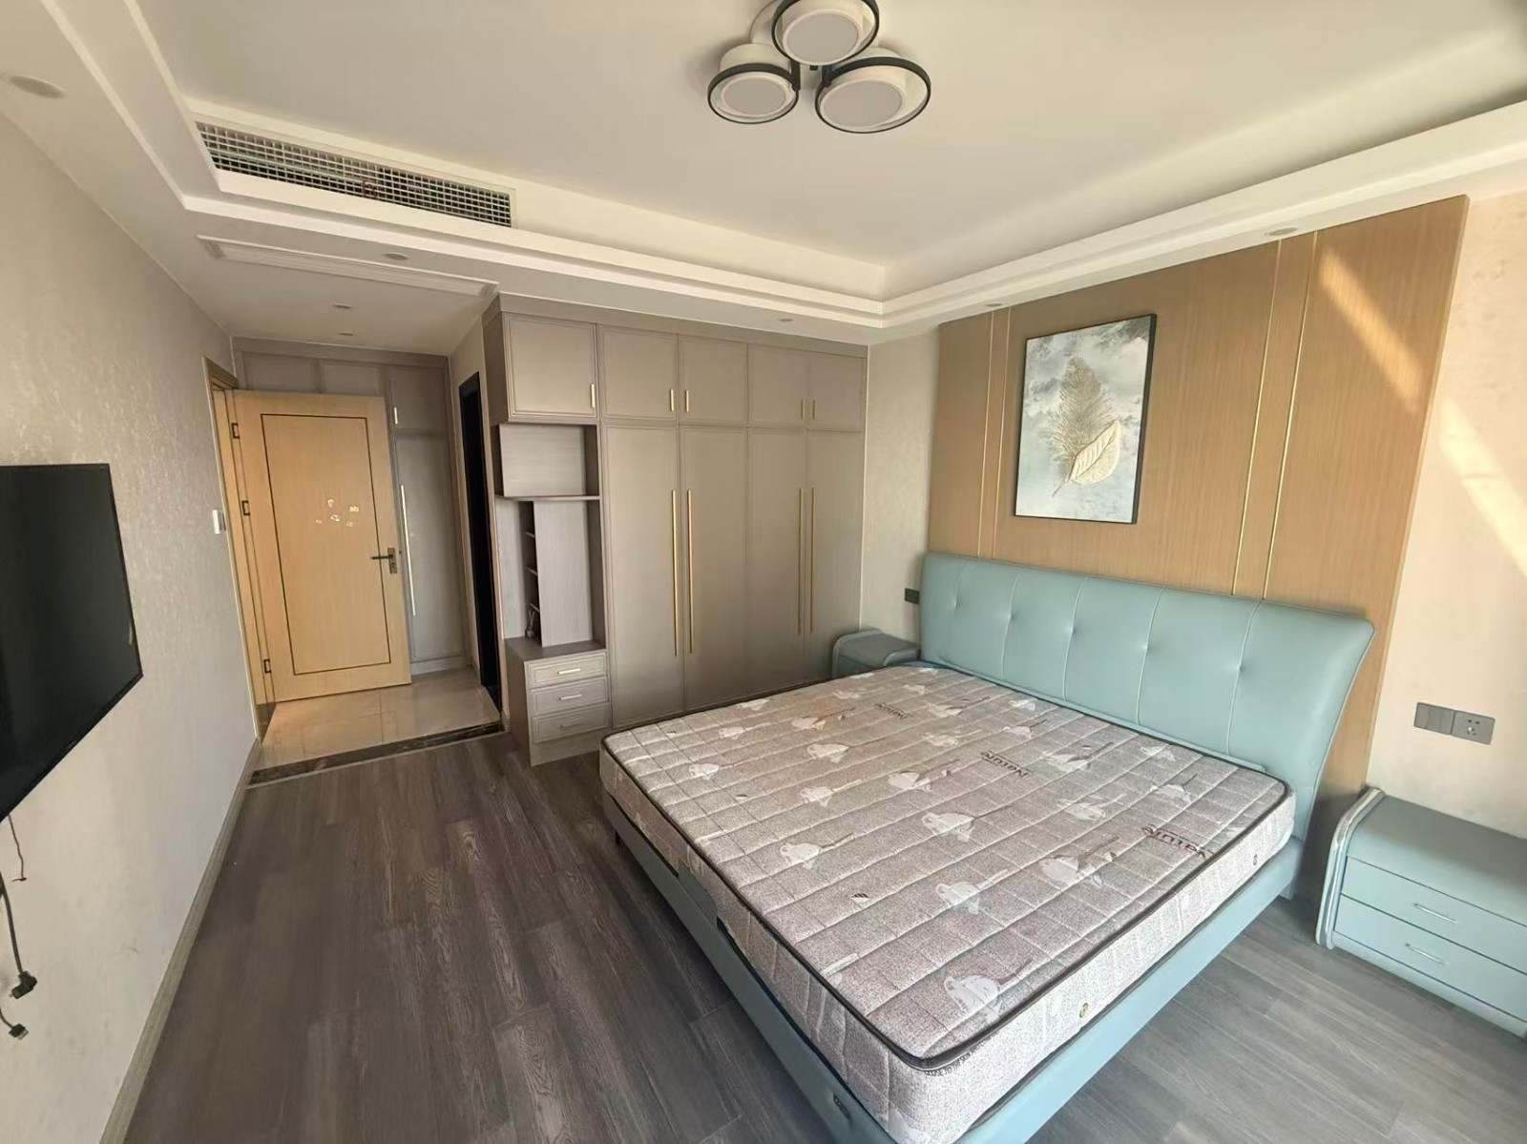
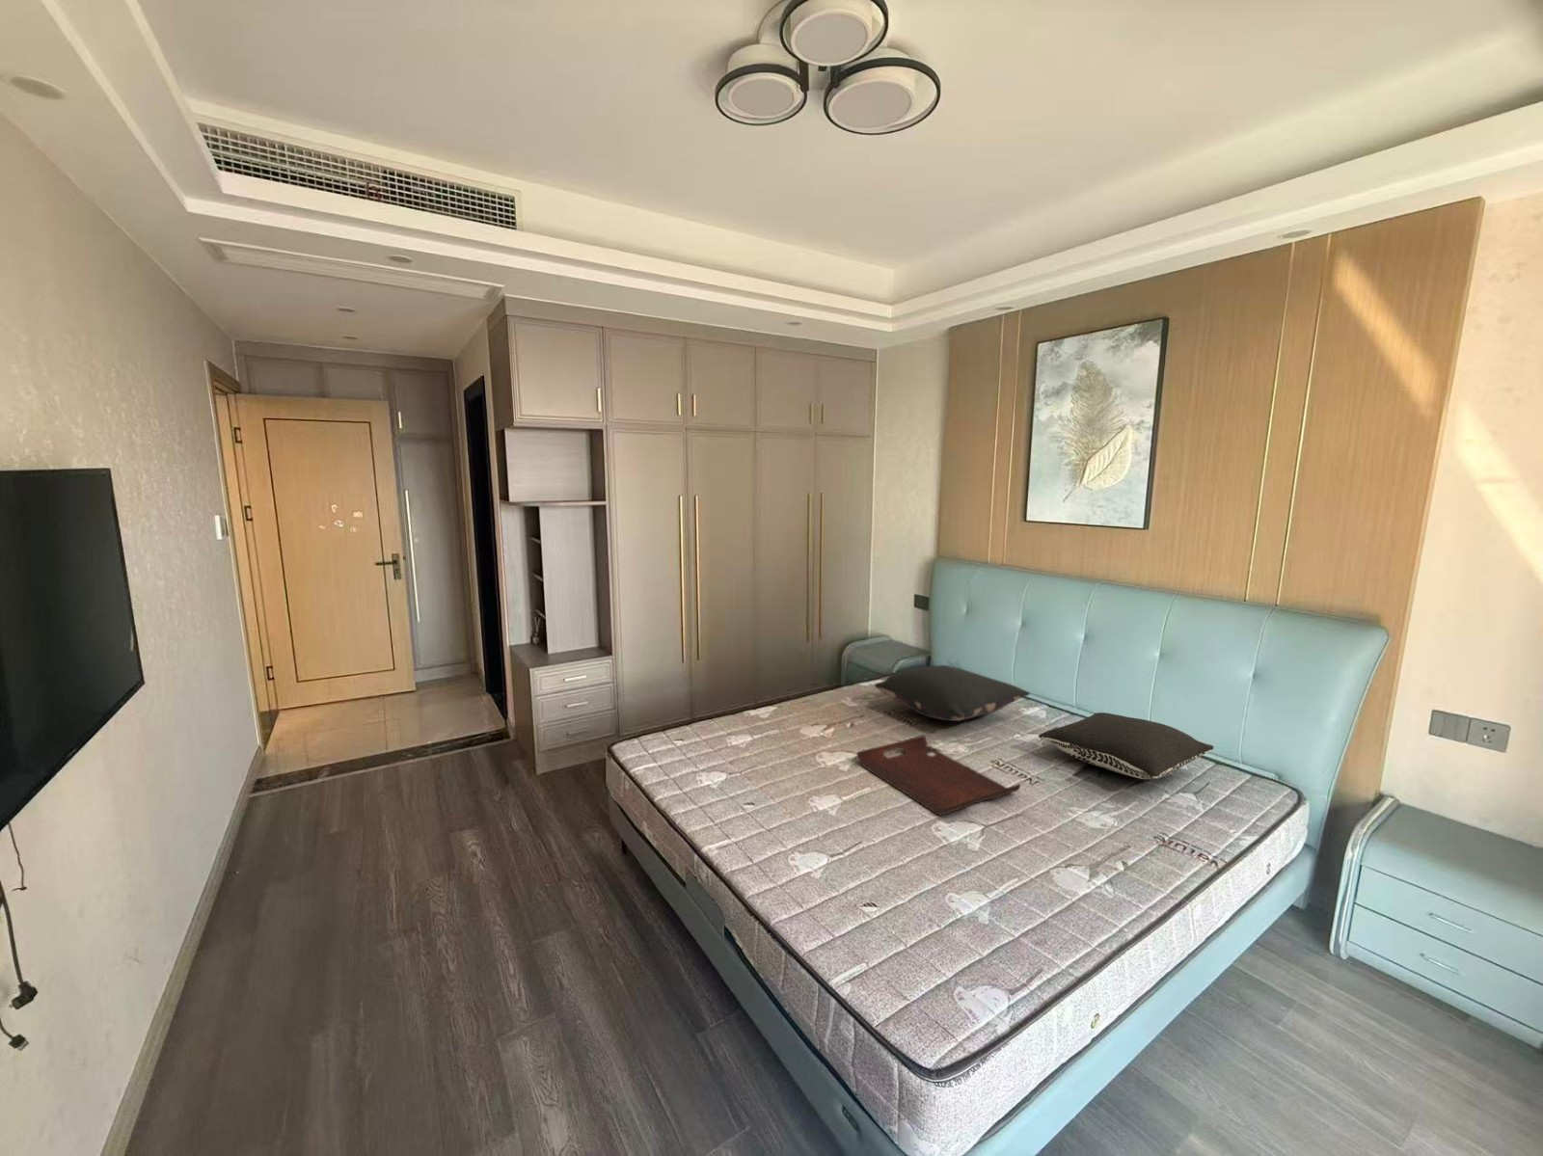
+ pillow [874,664,1031,722]
+ pillow [1038,712,1214,781]
+ serving tray [856,735,1021,817]
